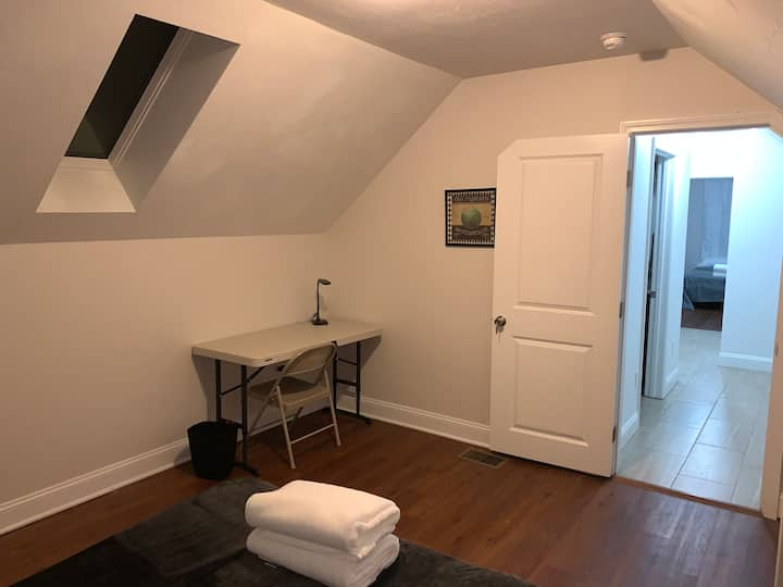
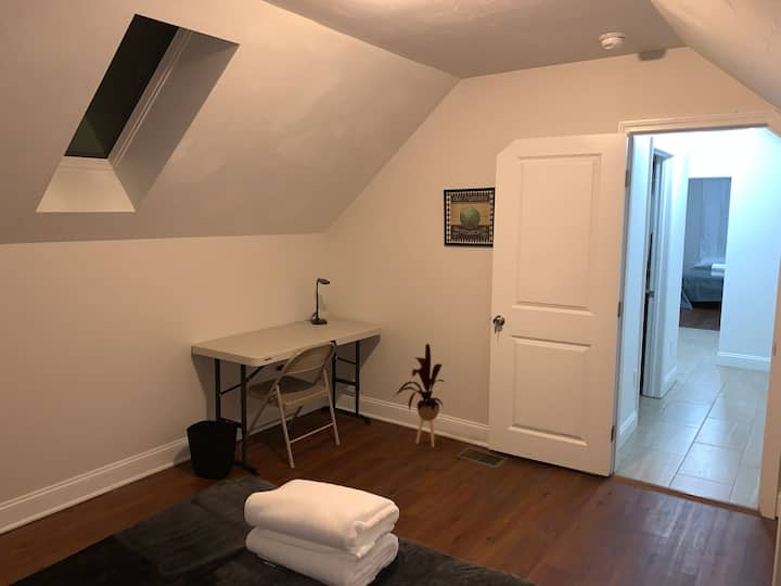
+ house plant [393,343,446,448]
